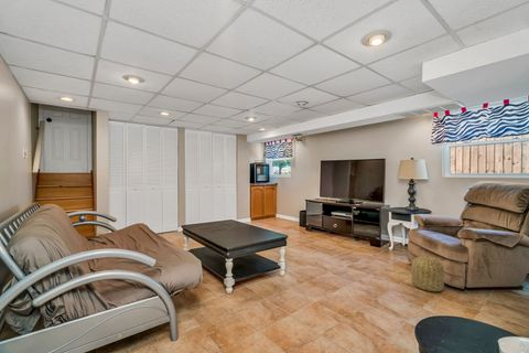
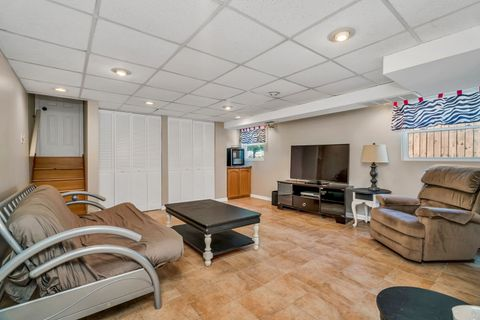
- basket [410,254,445,292]
